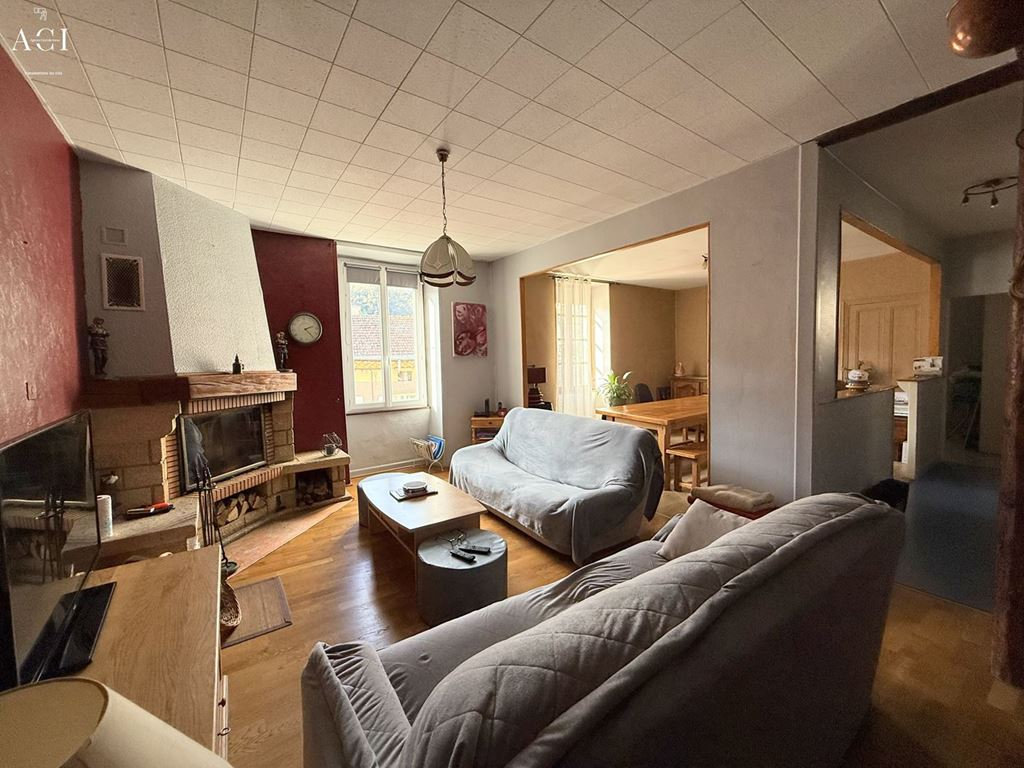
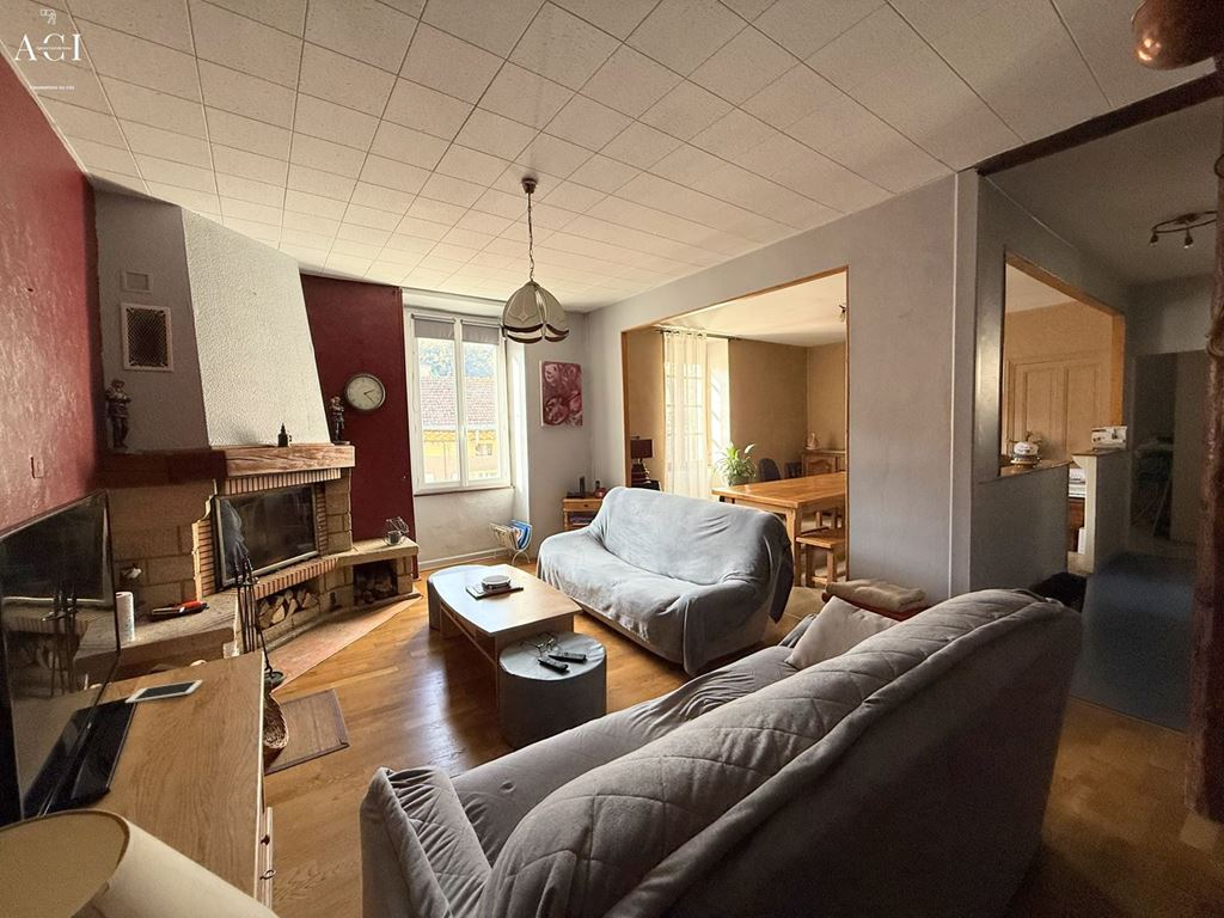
+ cell phone [124,679,203,704]
